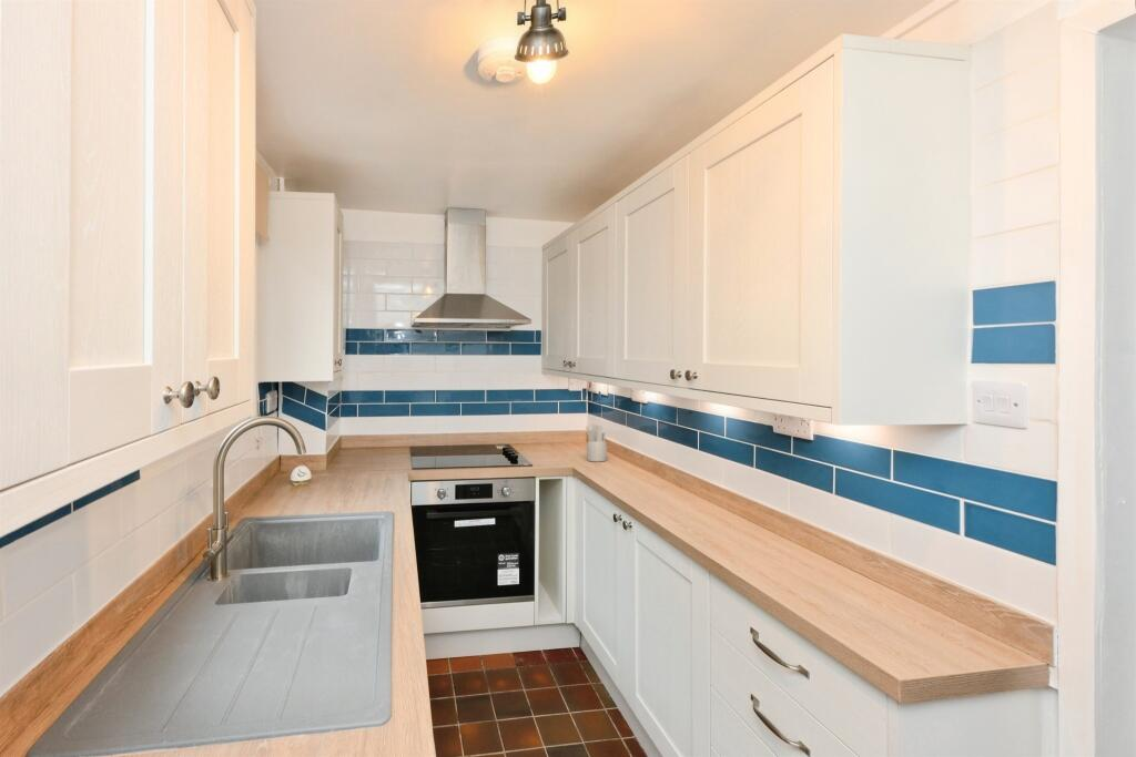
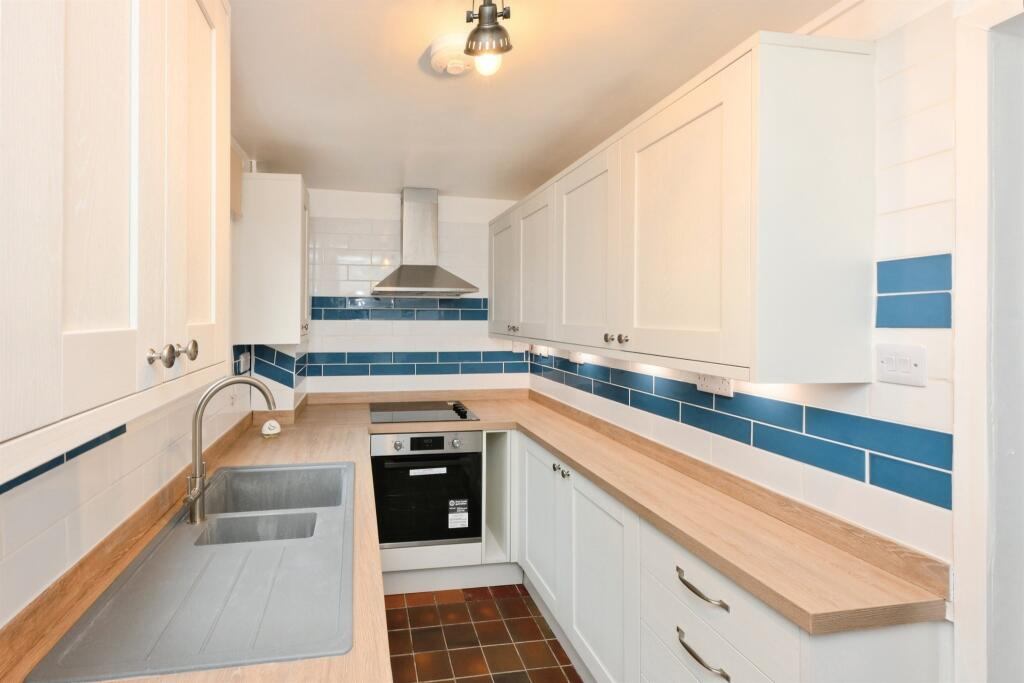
- utensil holder [585,423,608,462]
